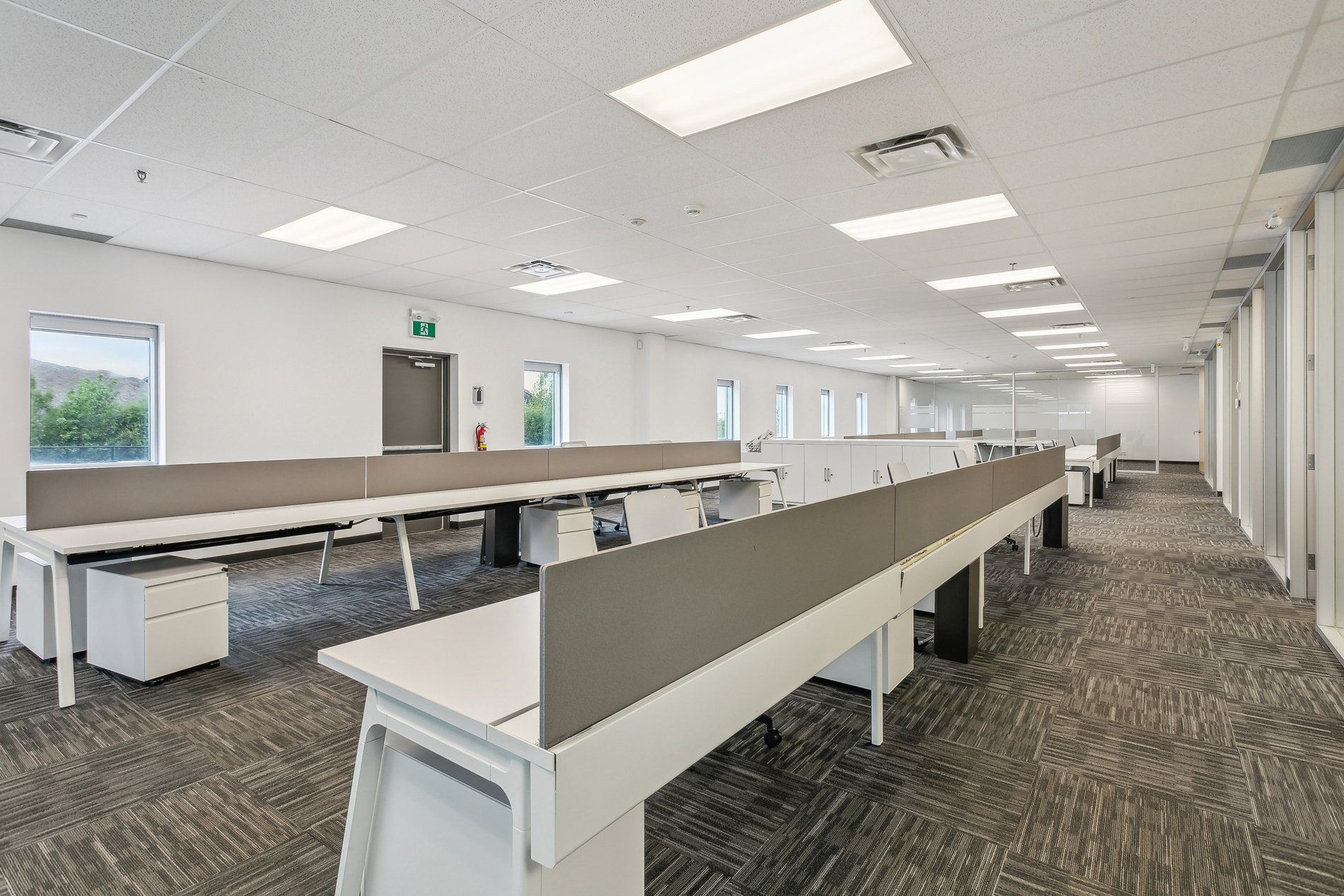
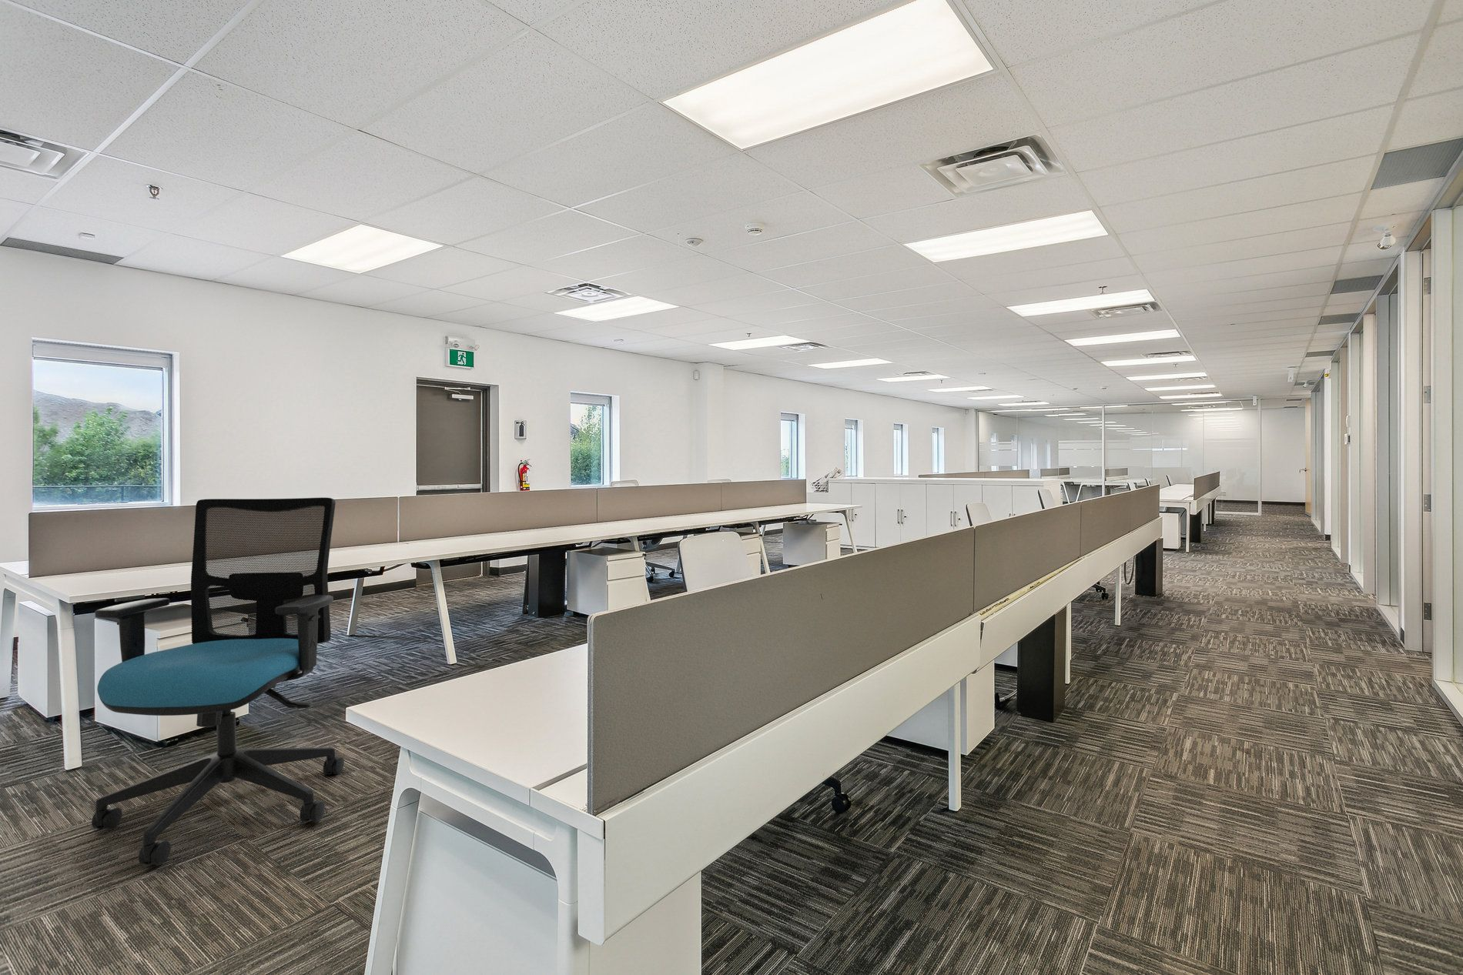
+ office chair [90,497,345,866]
